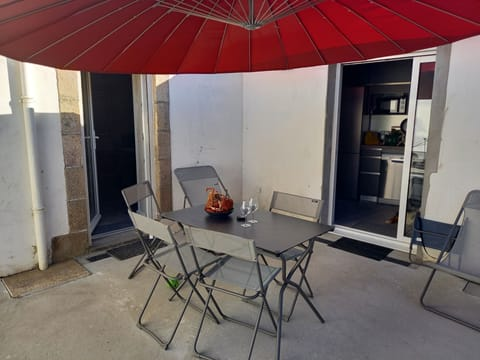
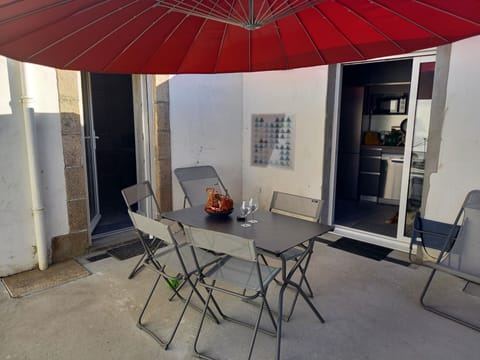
+ wall art [249,112,297,172]
